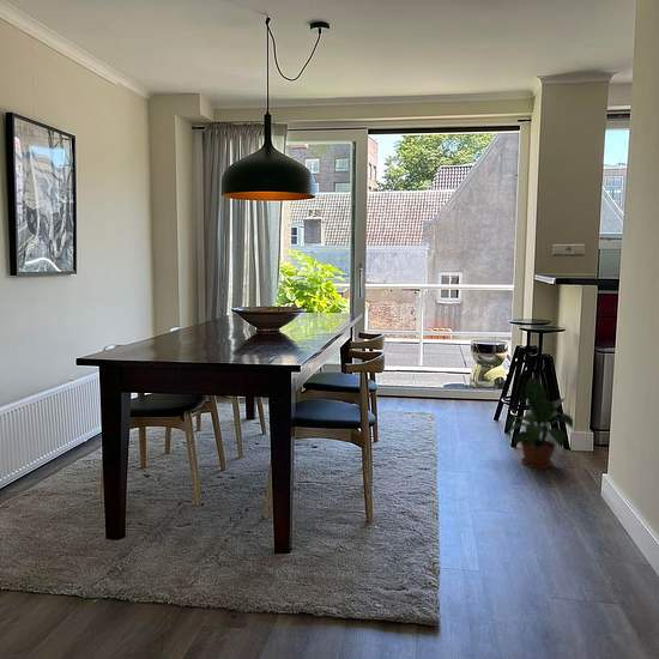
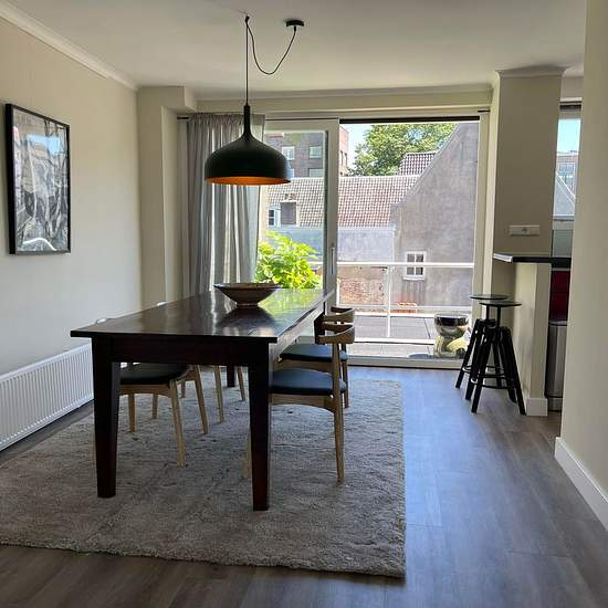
- potted plant [504,376,579,470]
